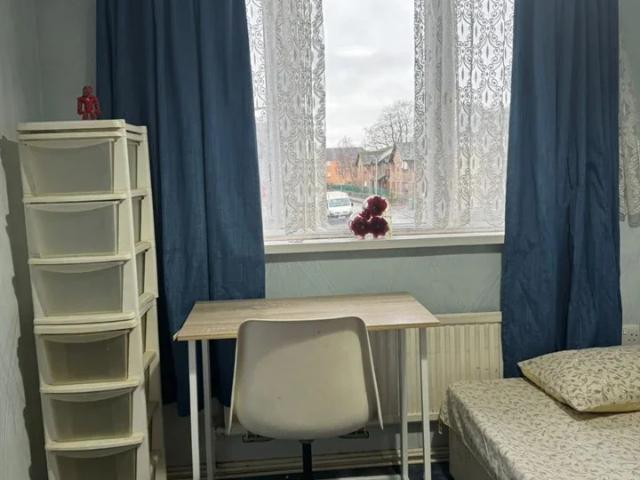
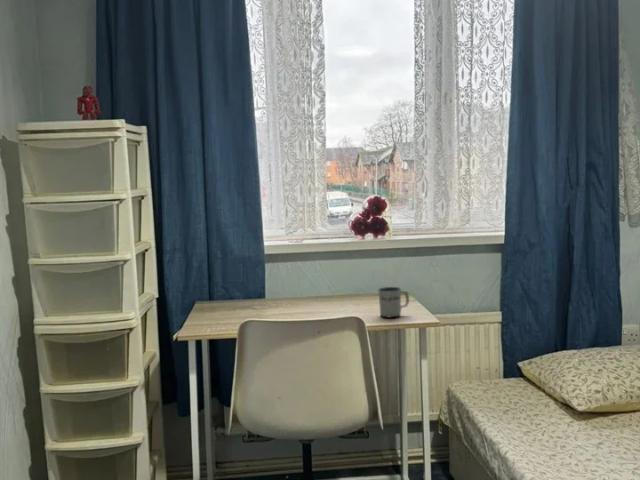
+ mug [378,286,410,319]
